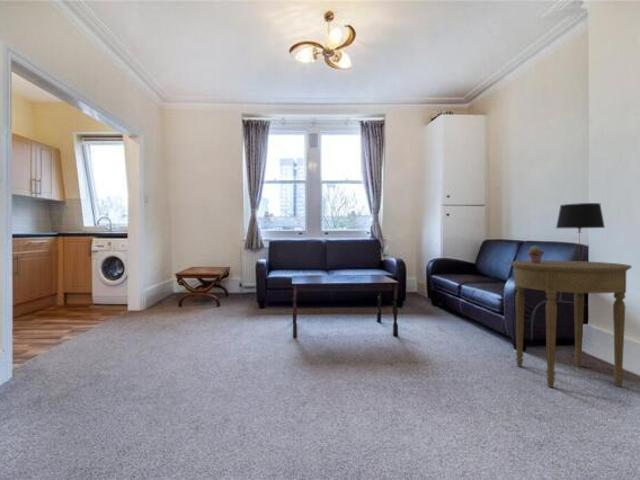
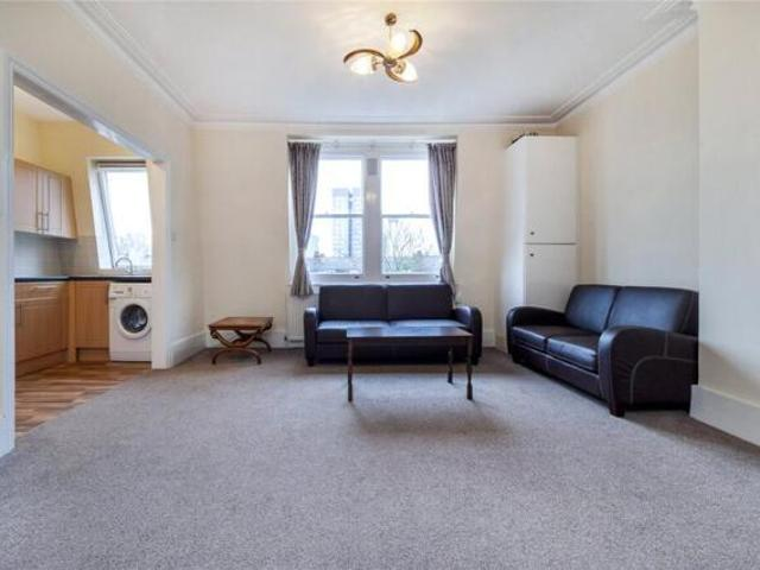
- side table [509,259,632,388]
- table lamp [555,202,606,263]
- potted succulent [527,245,545,263]
